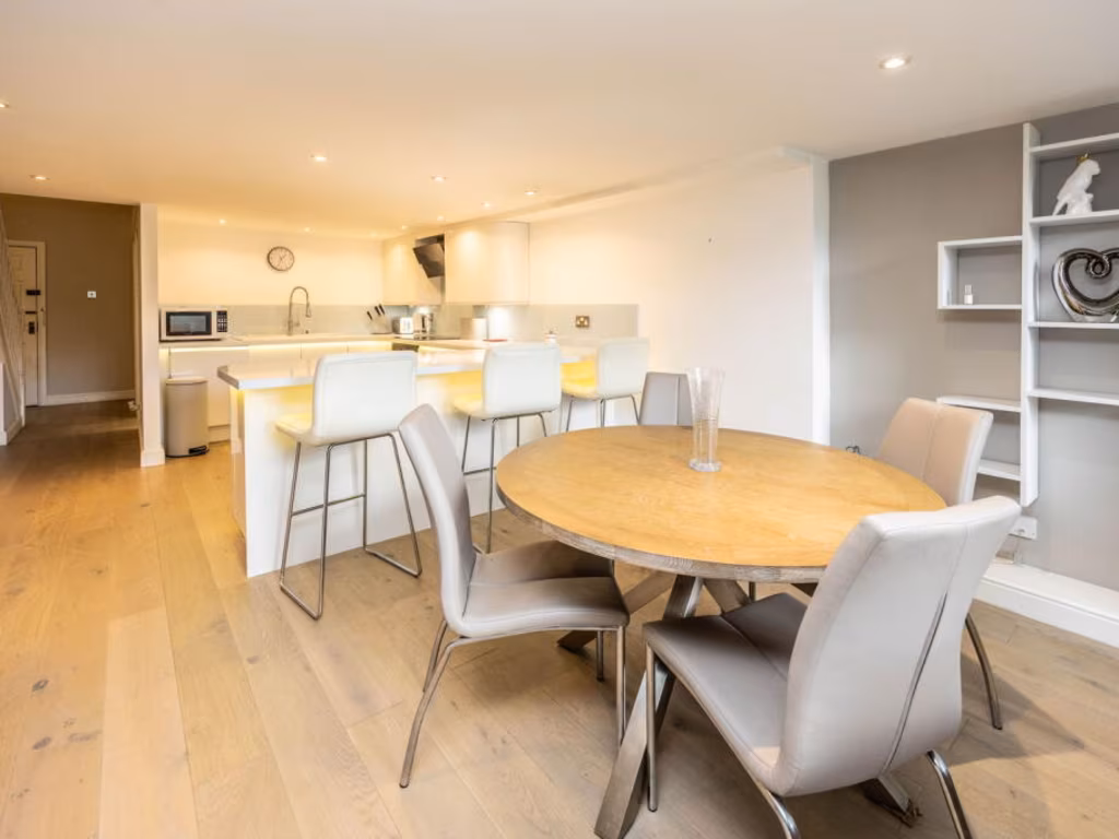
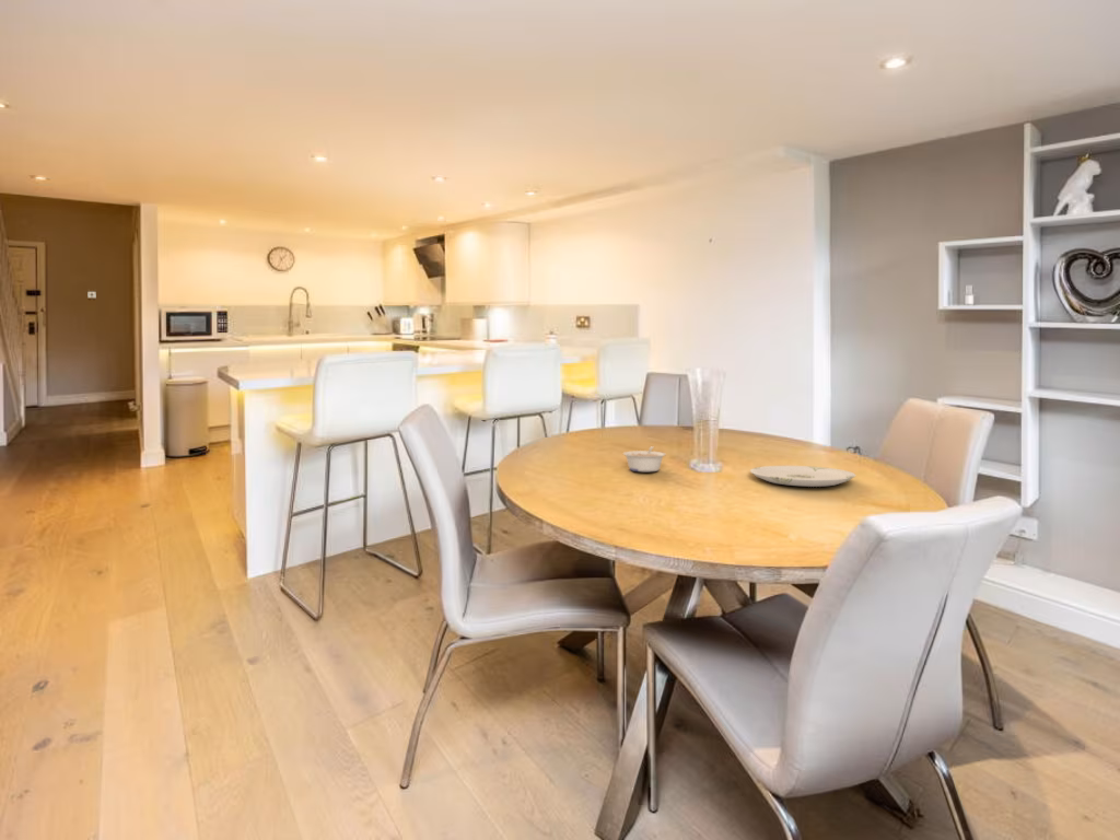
+ plate [749,465,856,488]
+ legume [622,445,667,472]
